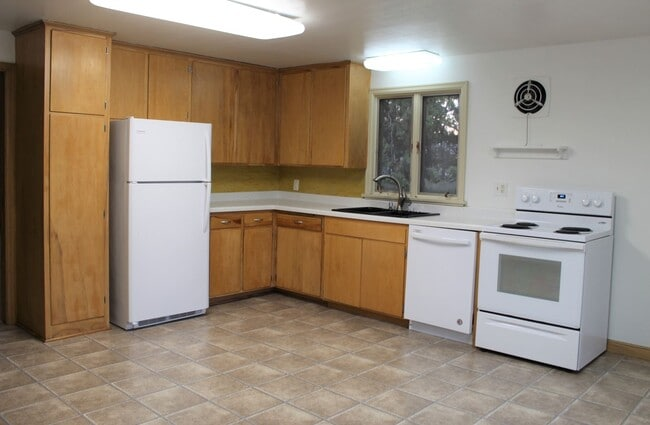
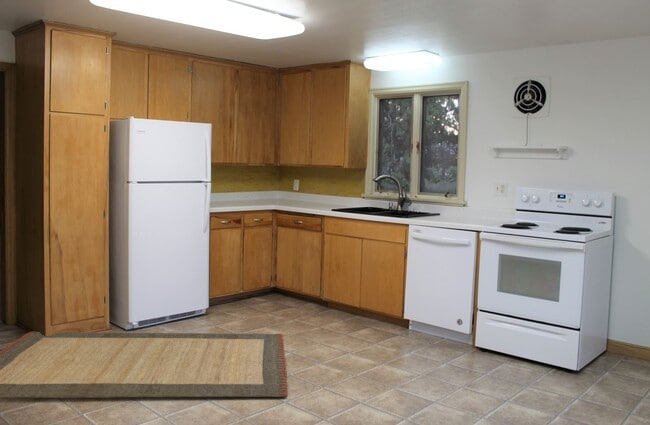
+ rug [0,331,289,399]
